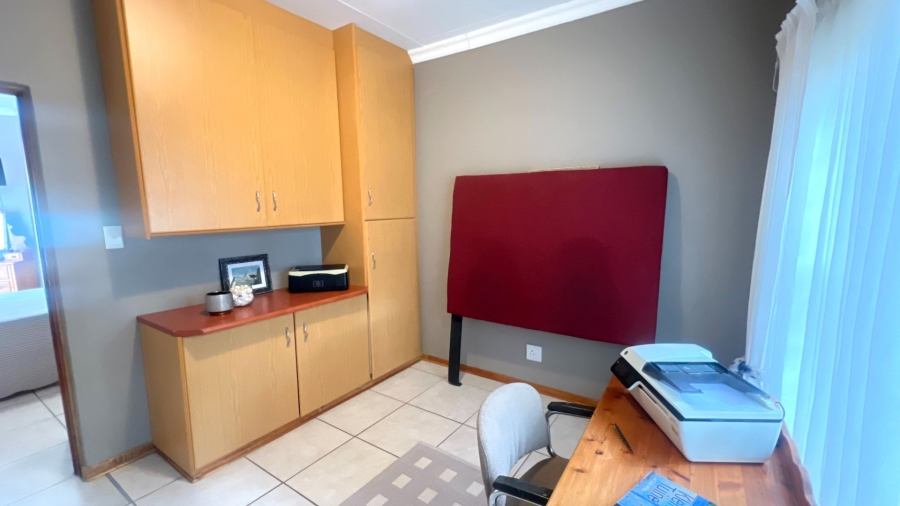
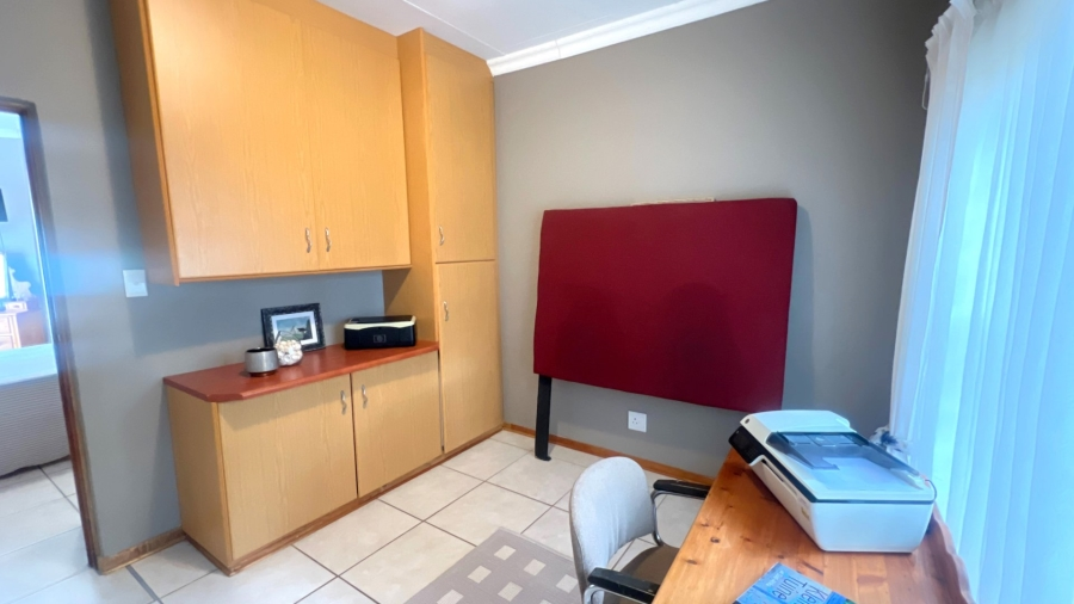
- pen [613,422,635,455]
